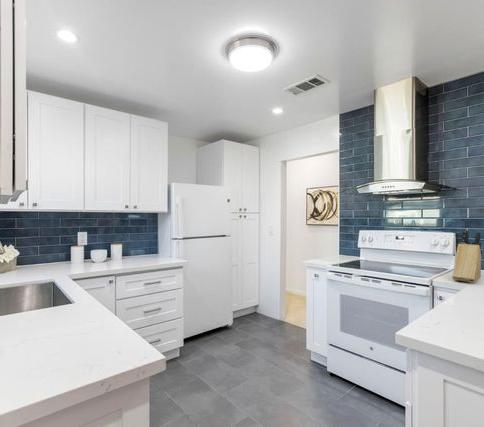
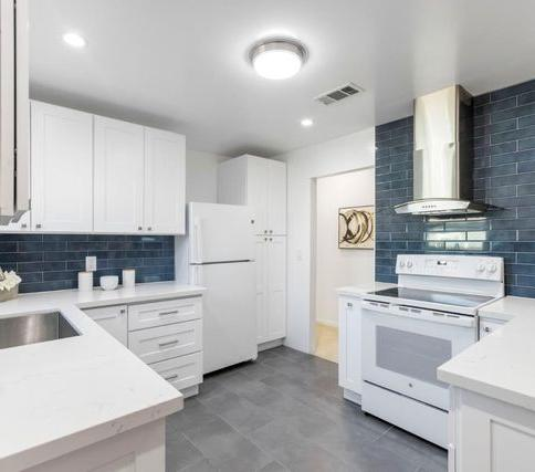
- knife block [451,229,483,284]
